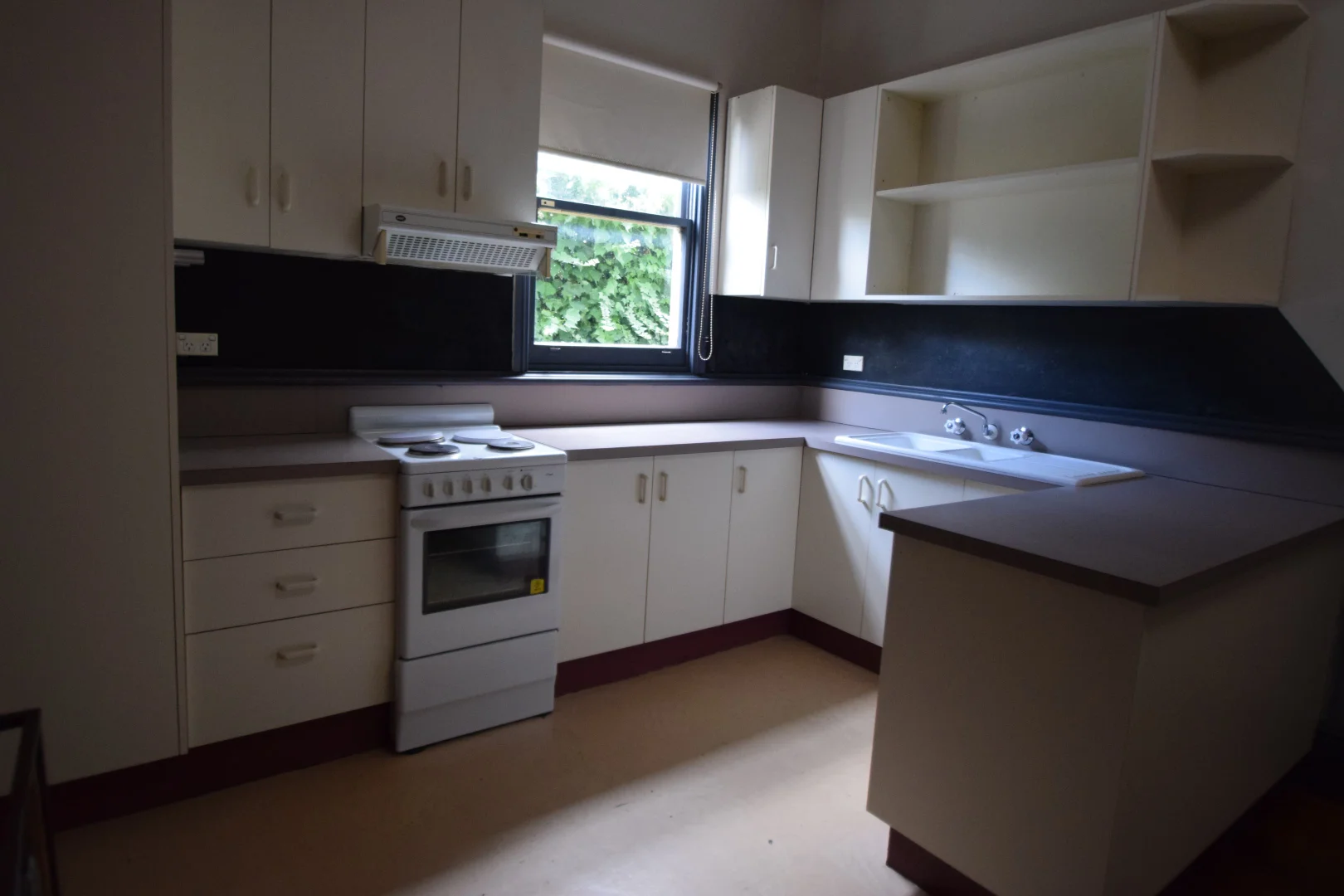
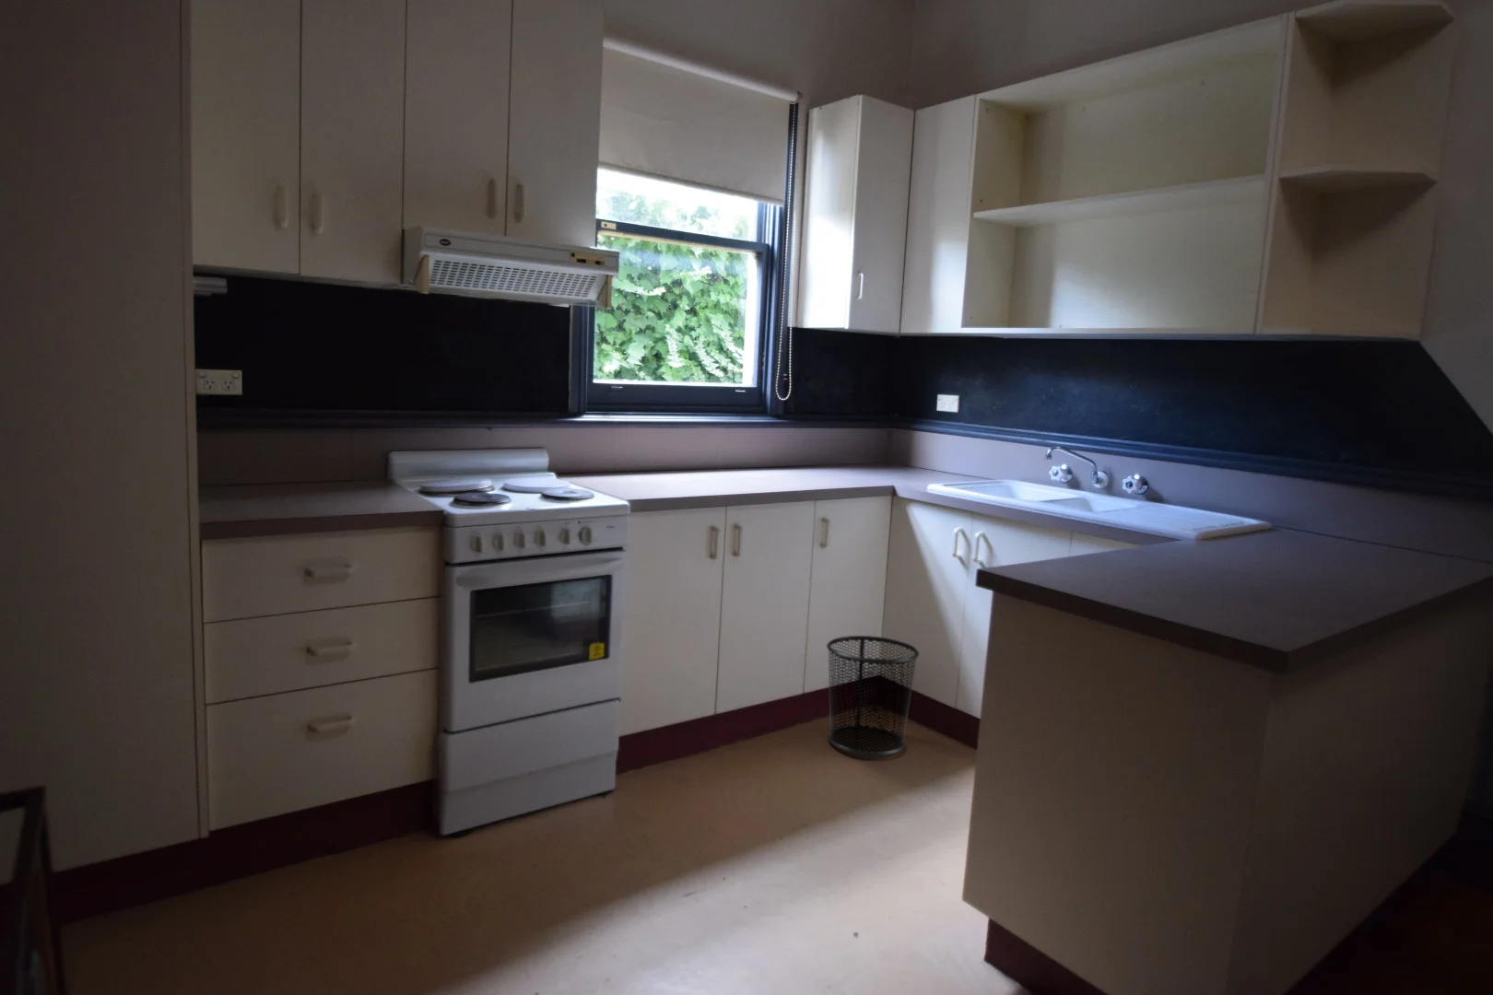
+ waste bin [825,635,920,757]
